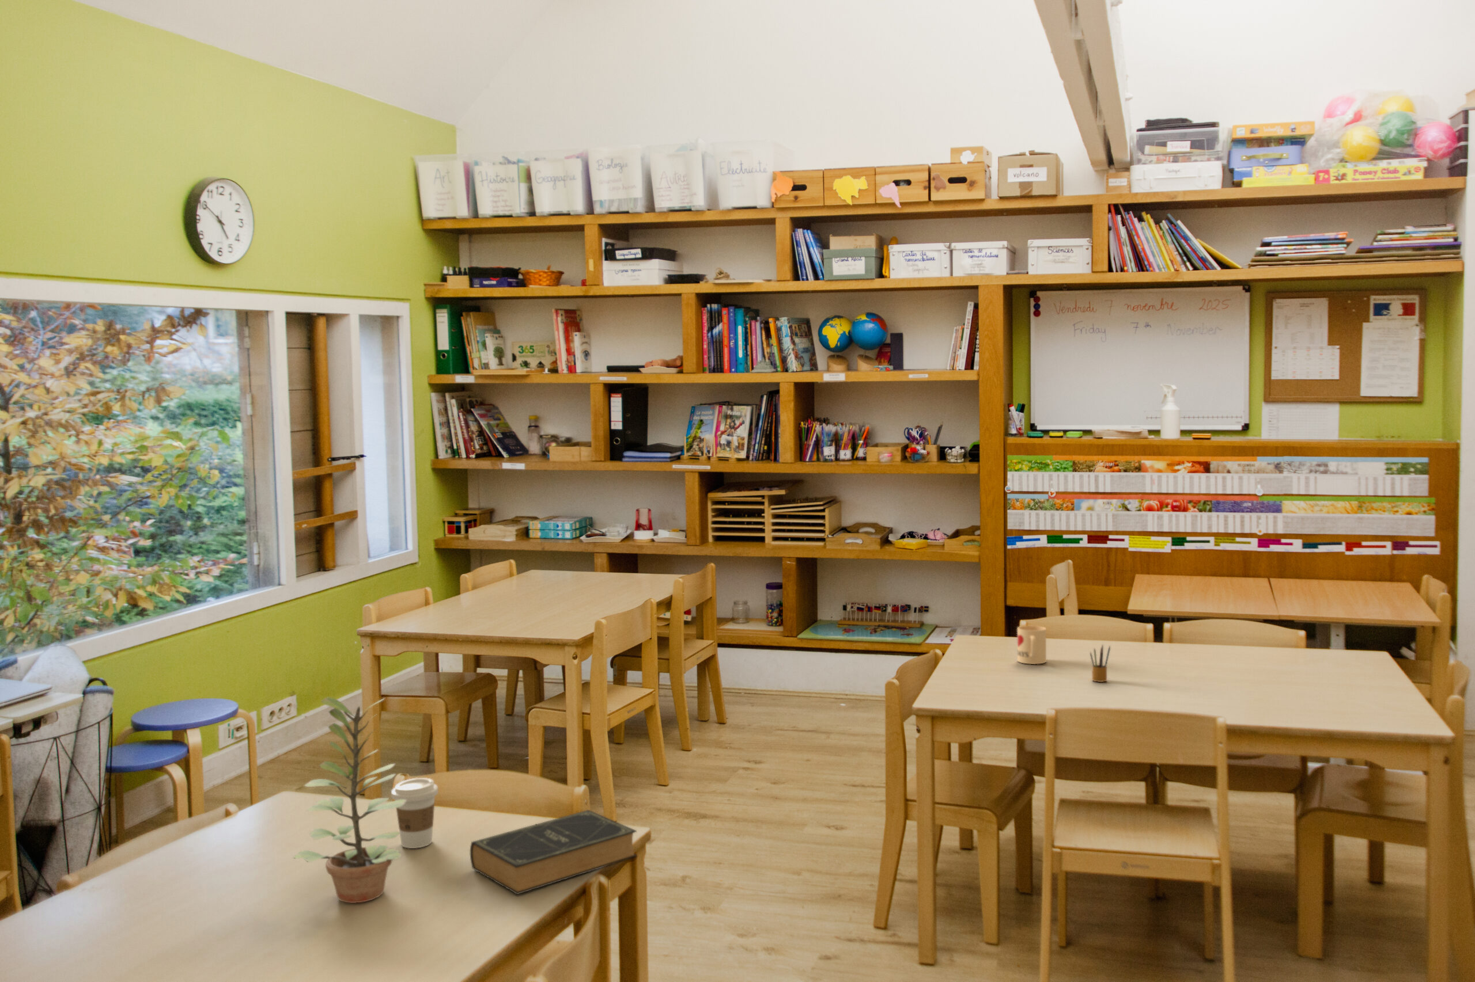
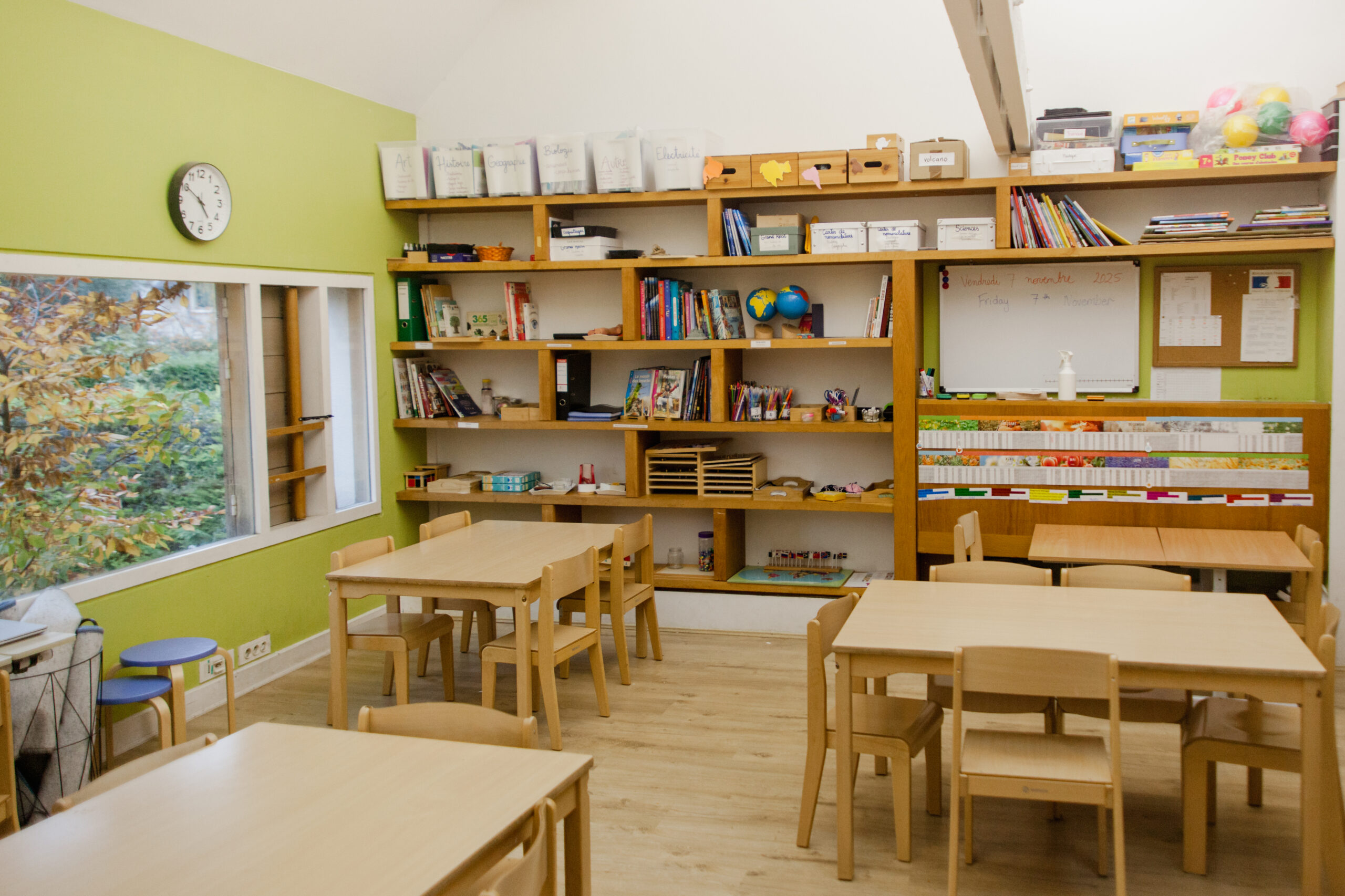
- pencil box [1090,643,1111,683]
- coffee cup [390,777,439,849]
- mug [1017,625,1047,665]
- plant [292,696,406,904]
- book [469,809,638,895]
